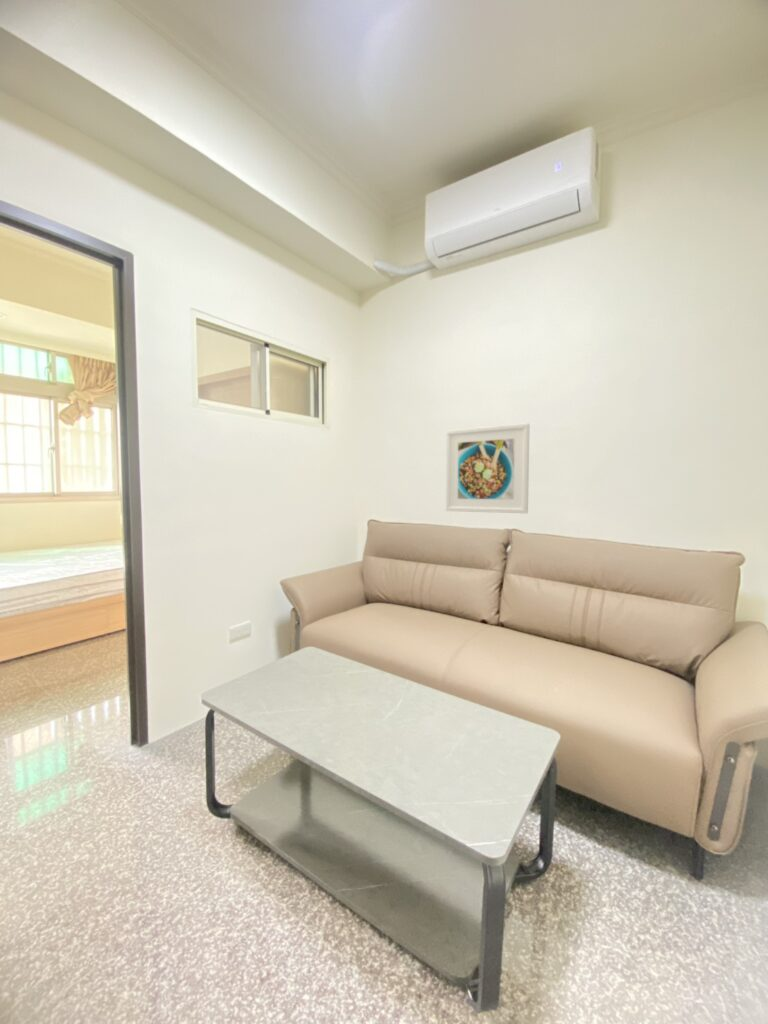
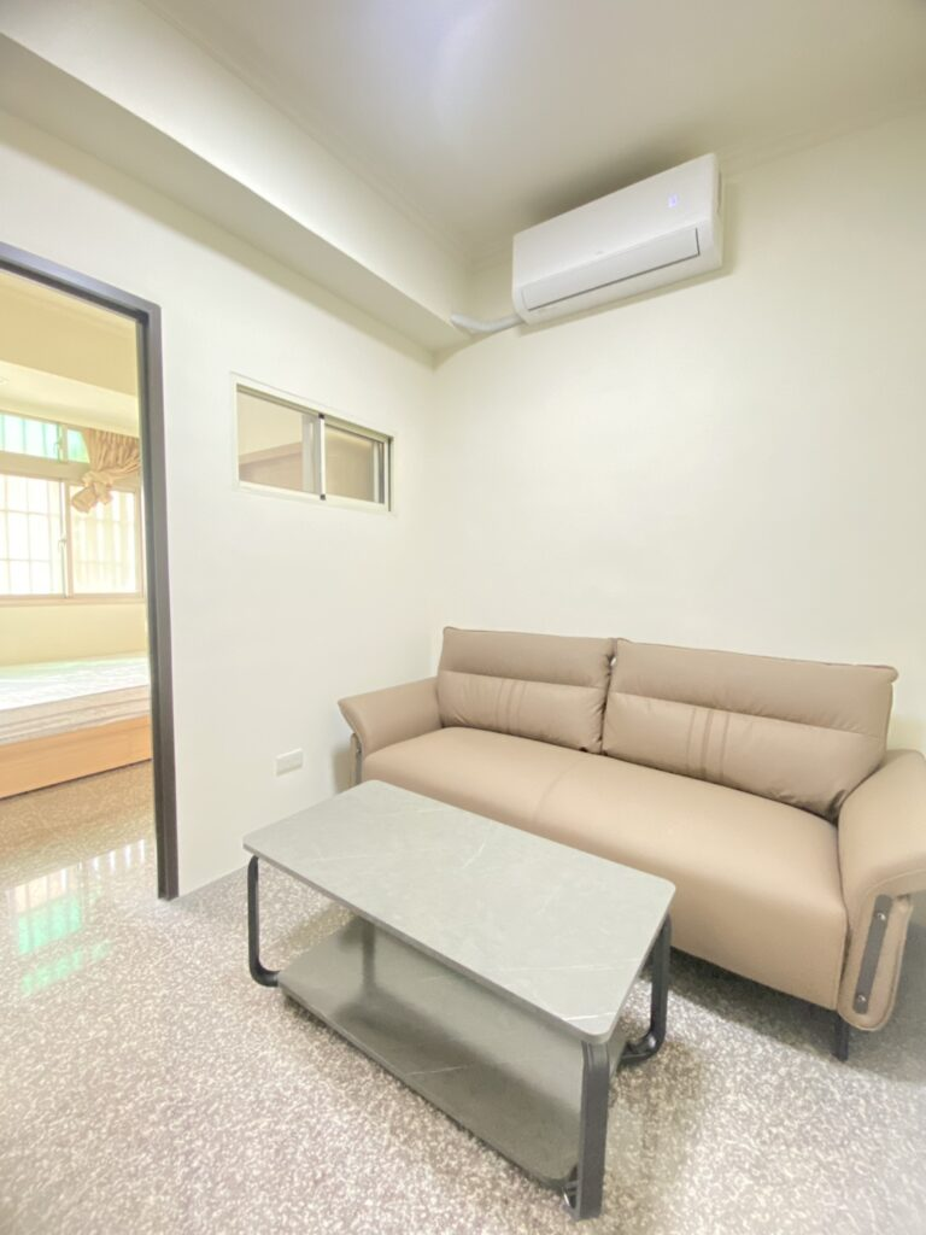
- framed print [445,422,531,514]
